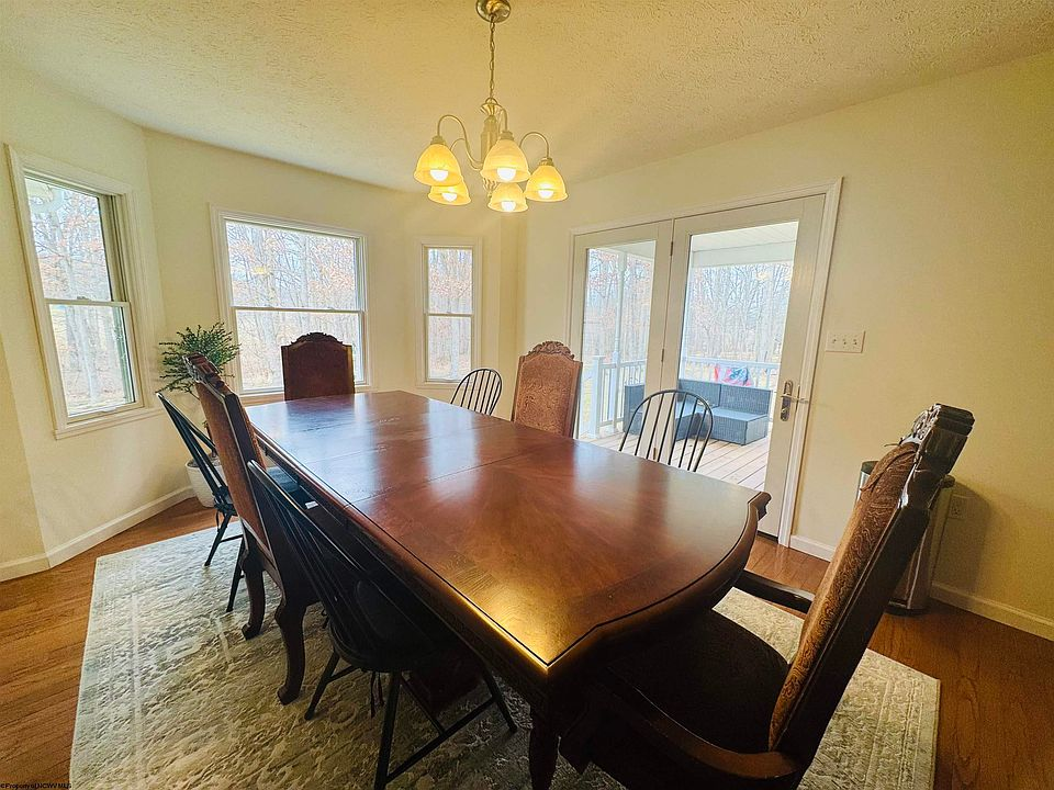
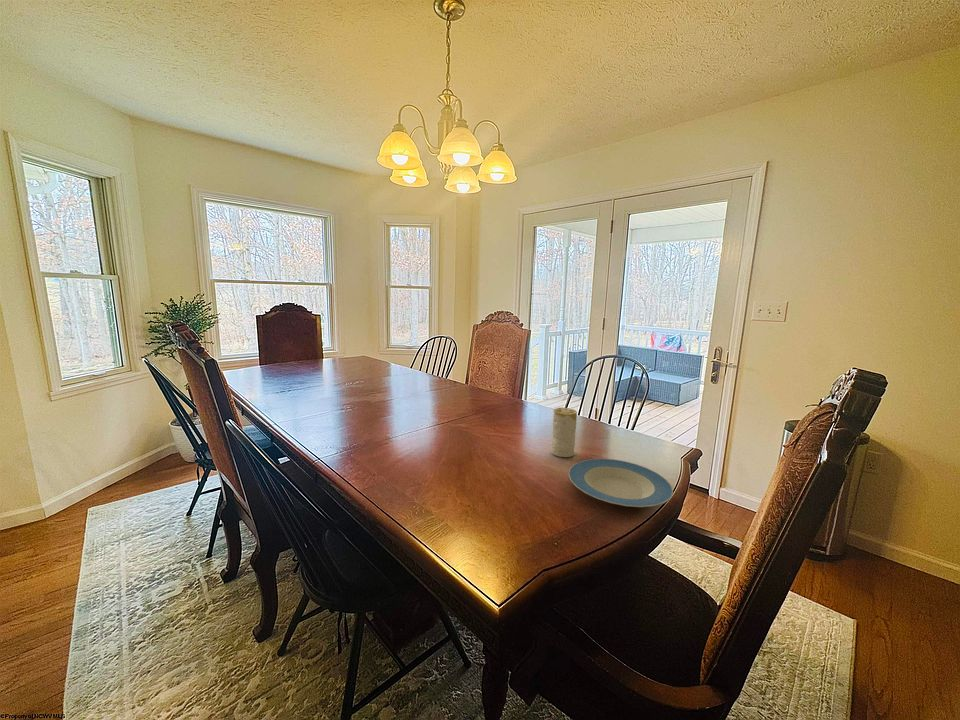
+ candle [550,407,578,458]
+ plate [567,458,674,508]
